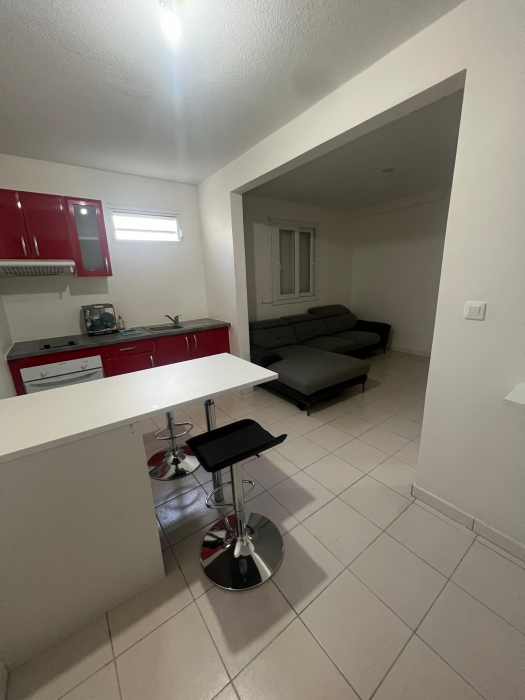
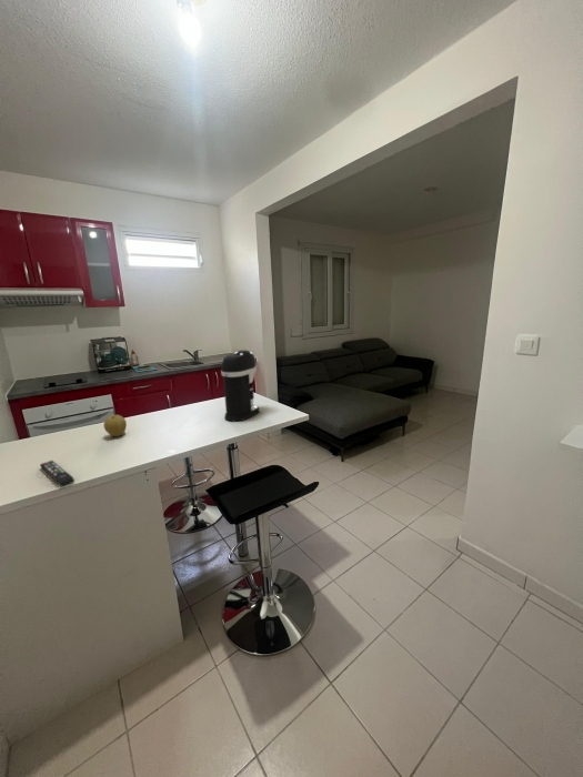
+ remote control [39,460,76,488]
+ coffee maker [220,349,261,423]
+ fruit [103,414,128,437]
